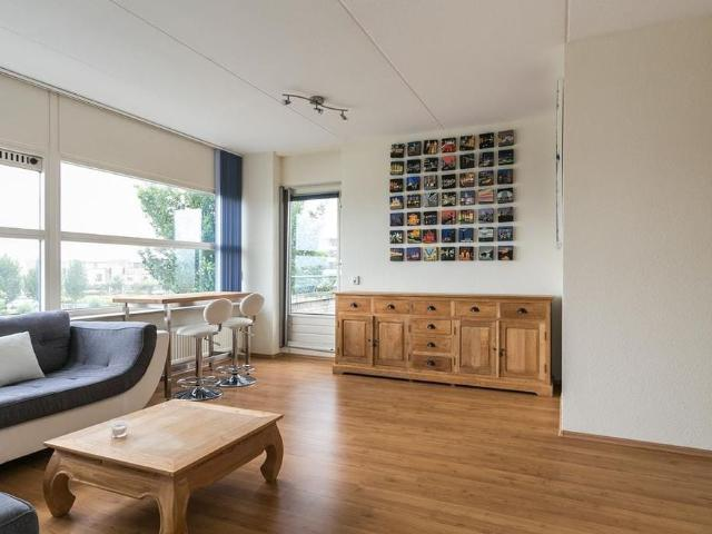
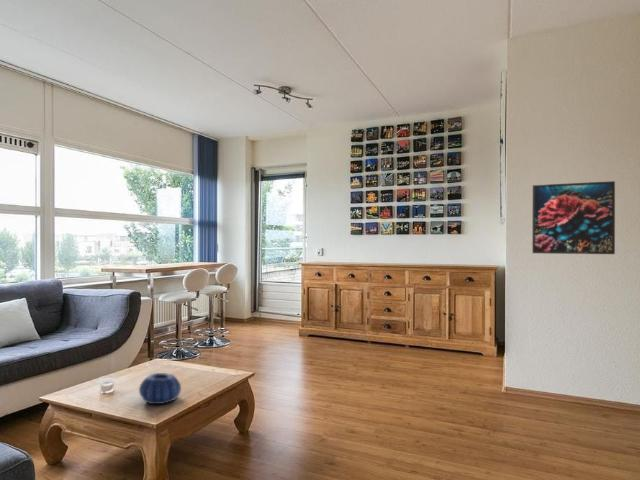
+ decorative bowl [138,372,182,405]
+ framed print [531,180,616,255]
